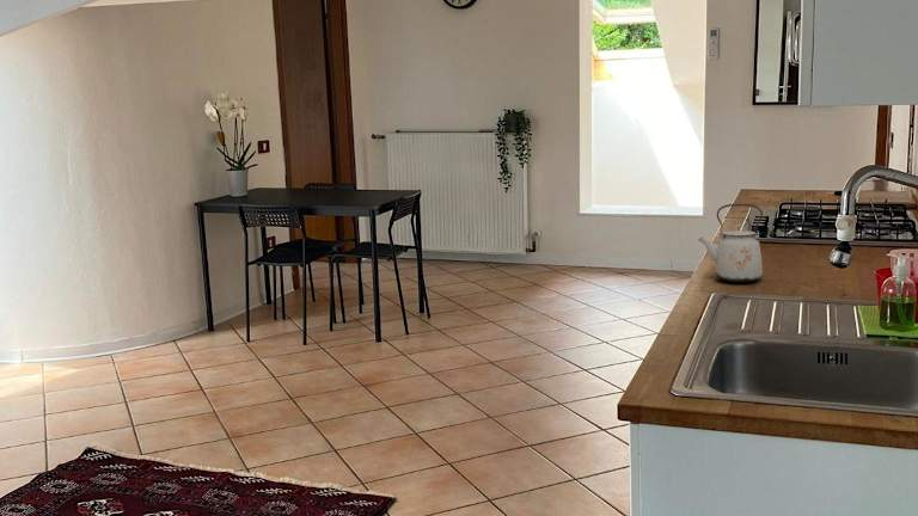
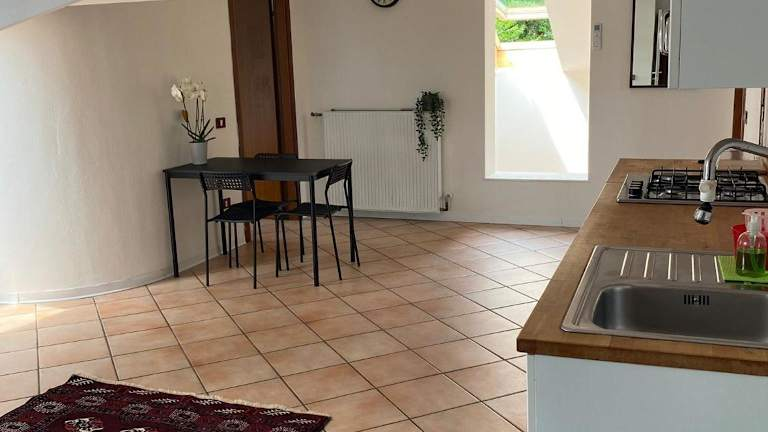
- kettle [697,203,764,283]
